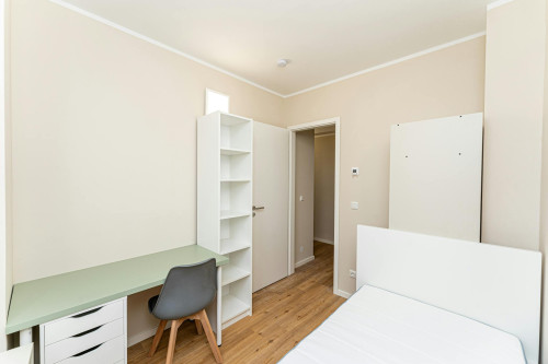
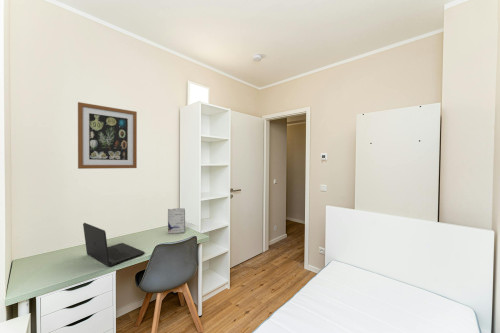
+ wall art [77,101,138,170]
+ laptop [82,222,146,267]
+ book [167,207,186,234]
